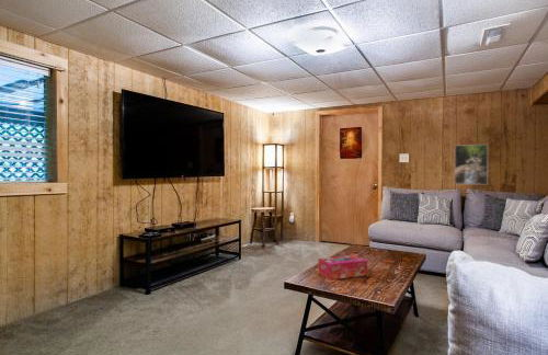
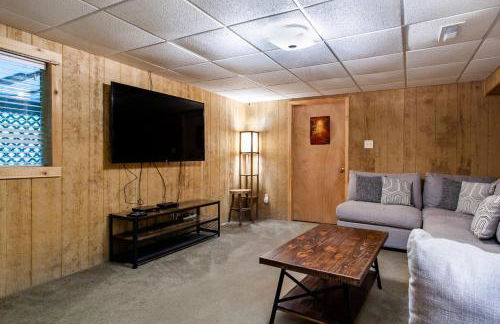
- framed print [454,144,489,185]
- tissue box [317,254,368,280]
